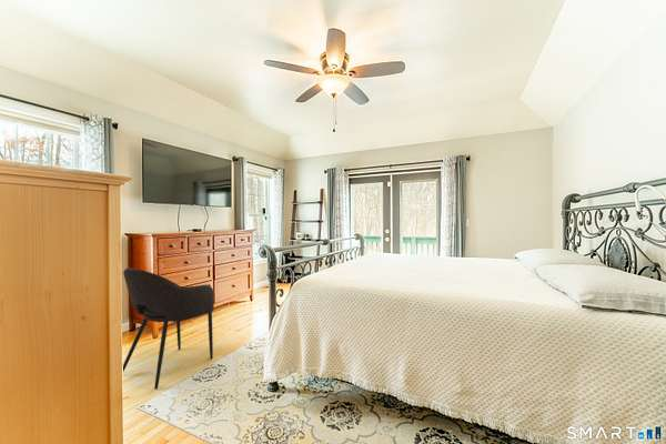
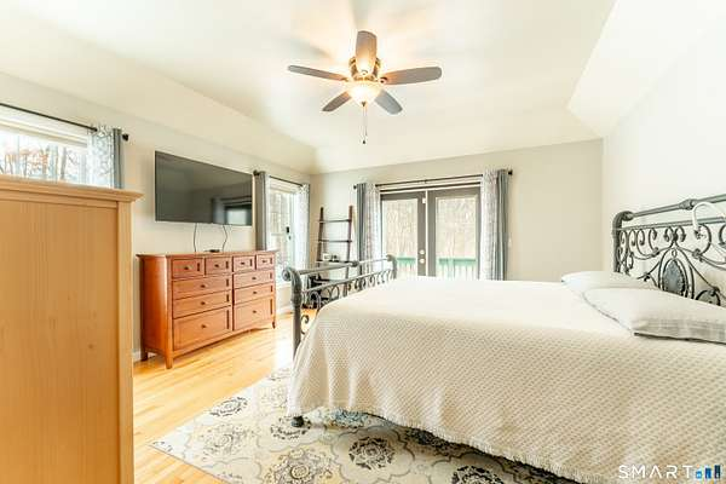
- armchair [122,268,215,391]
